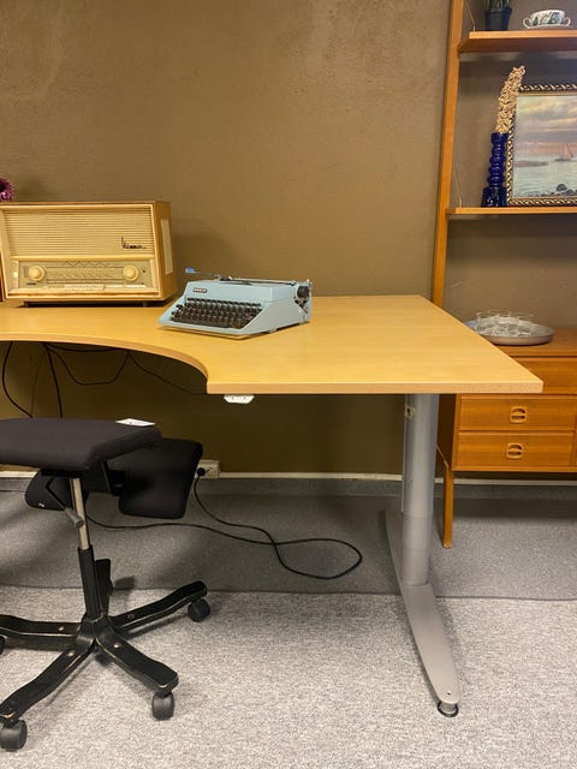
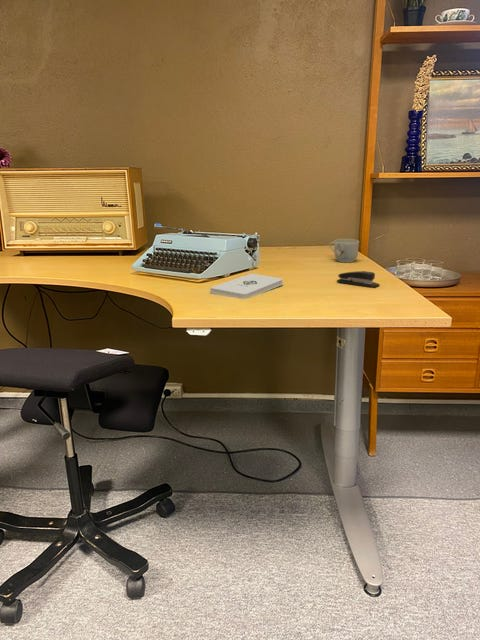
+ mug [328,238,360,263]
+ stapler [336,270,381,289]
+ notepad [209,273,284,300]
